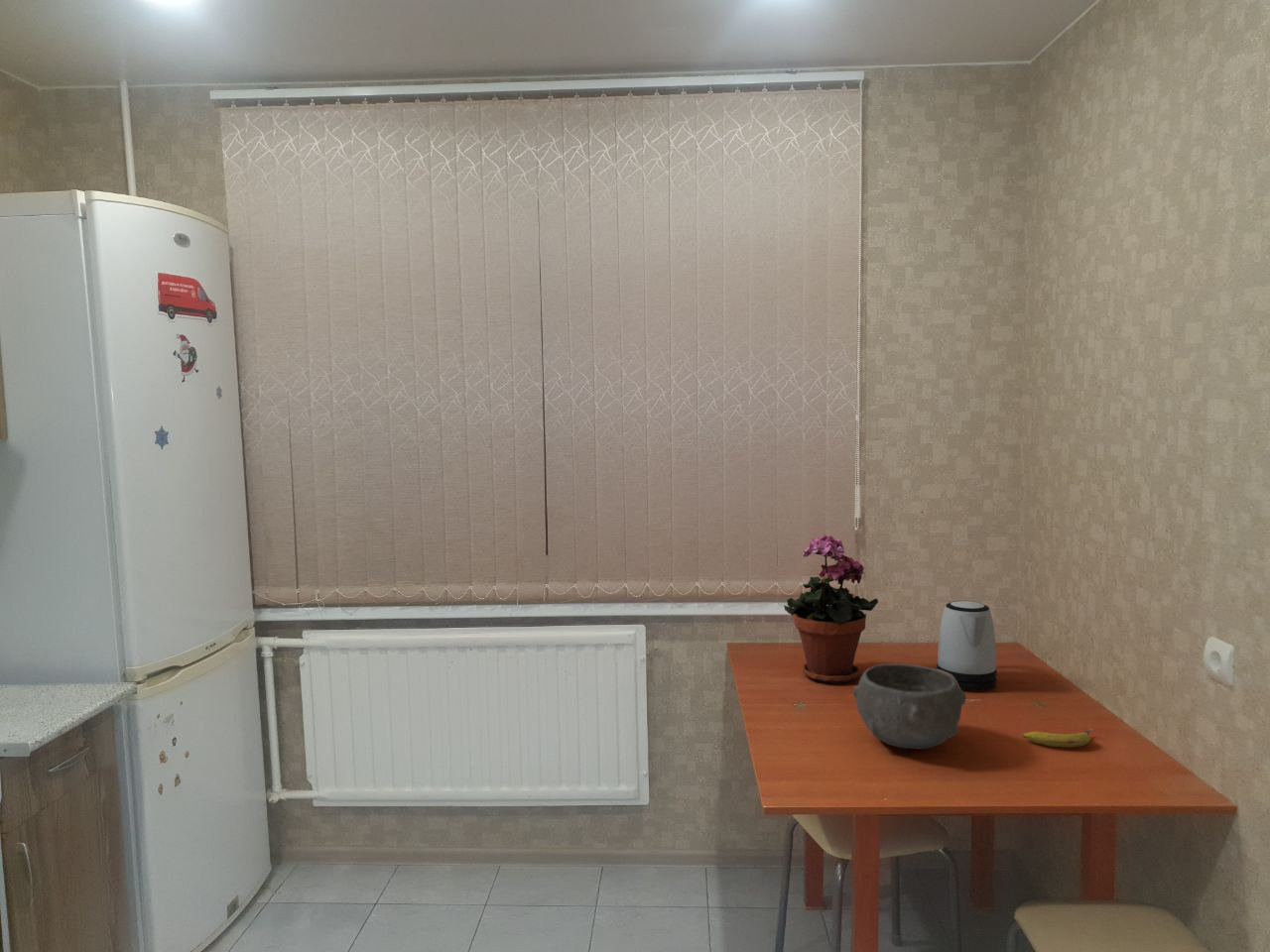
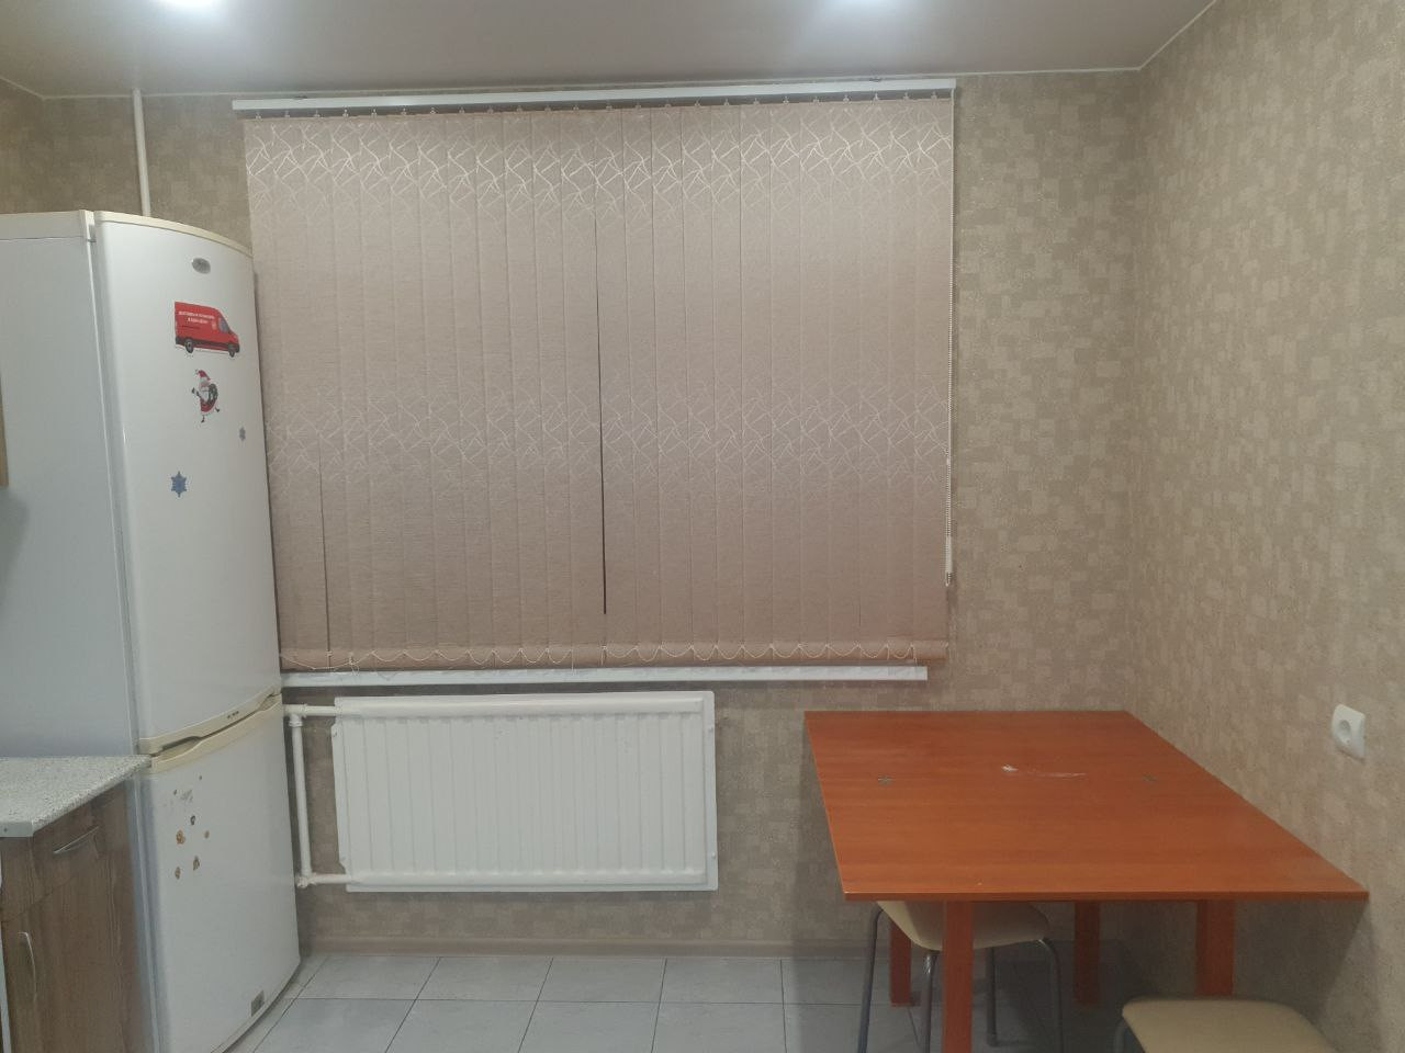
- potted plant [783,534,879,684]
- kettle [936,600,998,692]
- bowl [852,662,967,750]
- banana [1022,728,1094,748]
